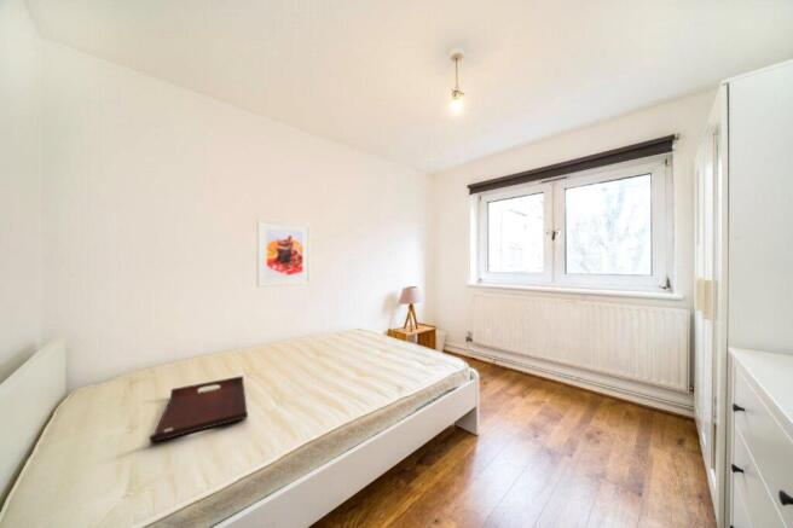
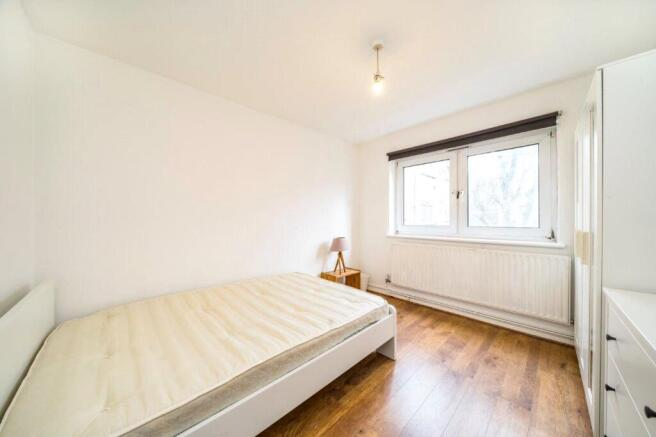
- serving tray [149,375,249,443]
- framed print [255,217,312,289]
